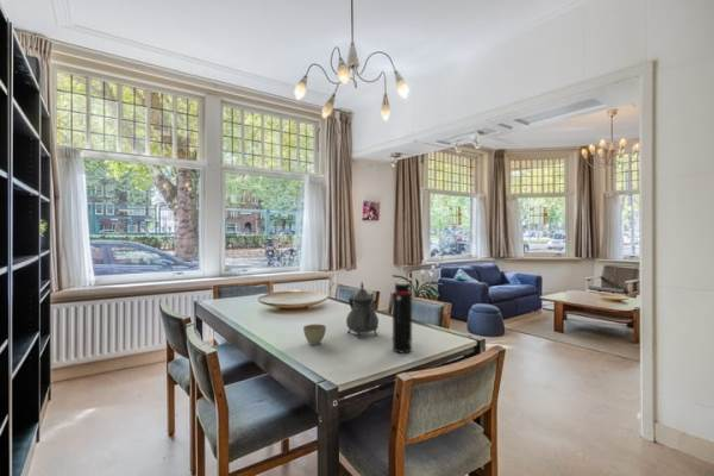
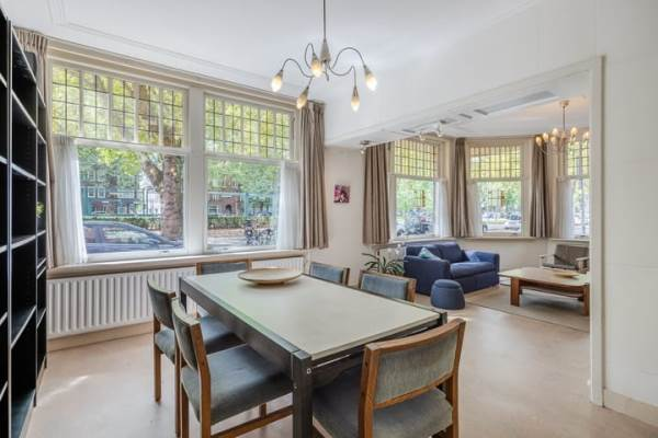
- teapot [345,281,380,339]
- water bottle [392,281,413,355]
- flower pot [302,324,327,346]
